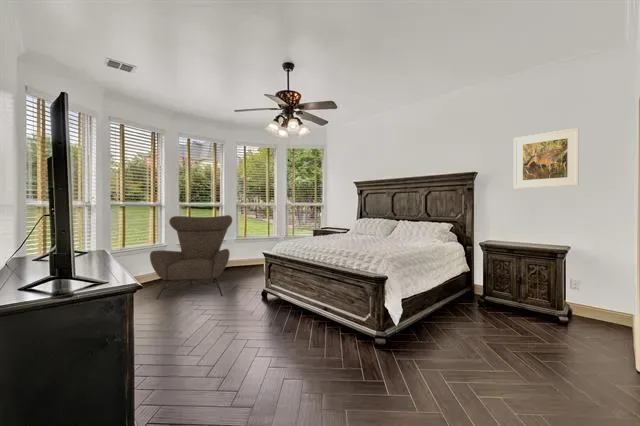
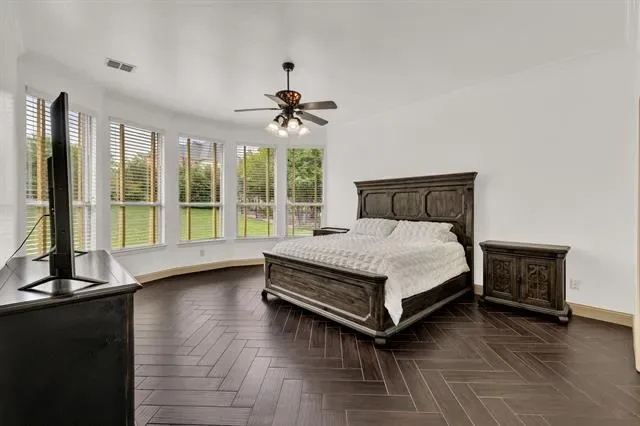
- chair [149,214,233,300]
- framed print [513,127,580,189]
